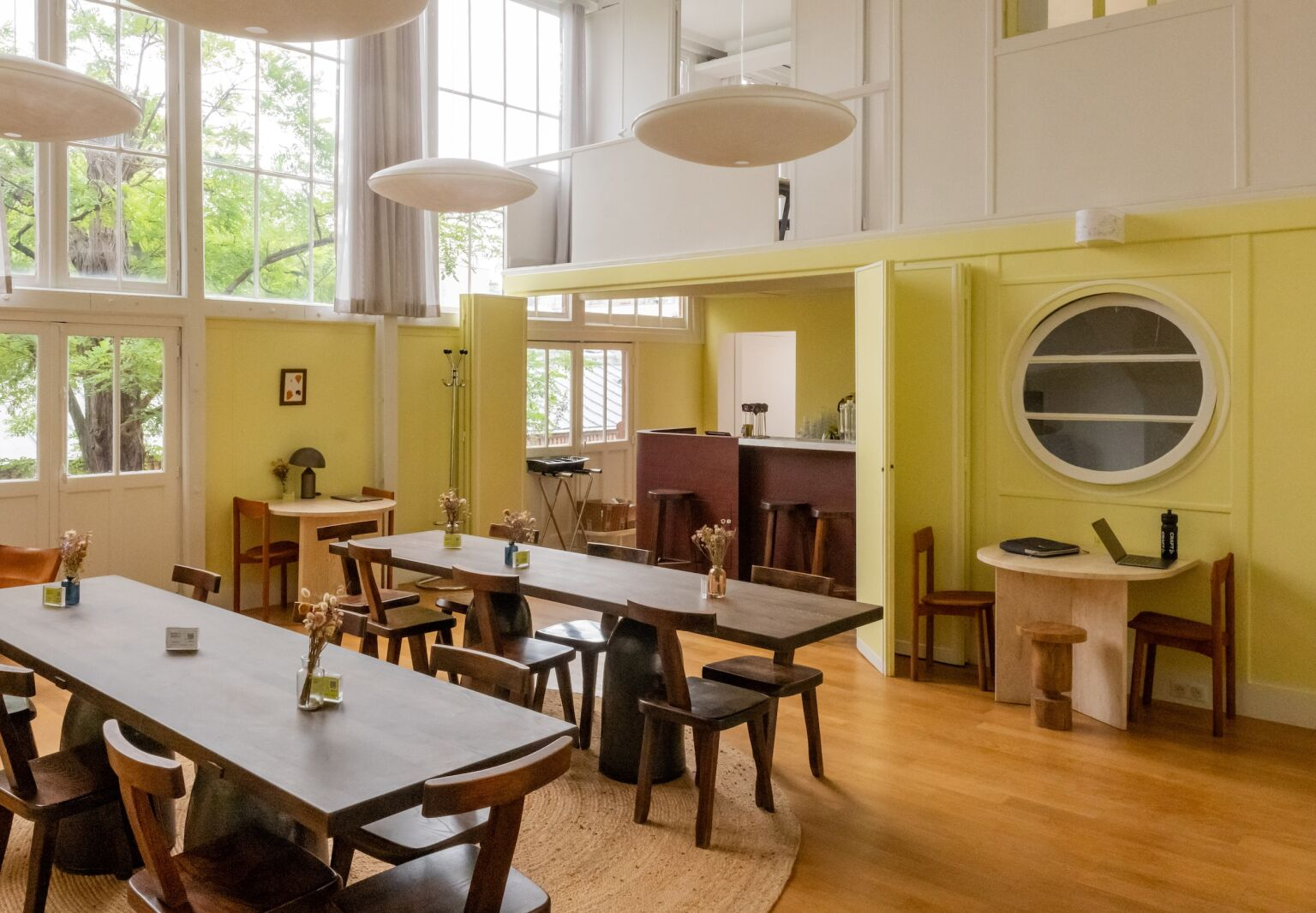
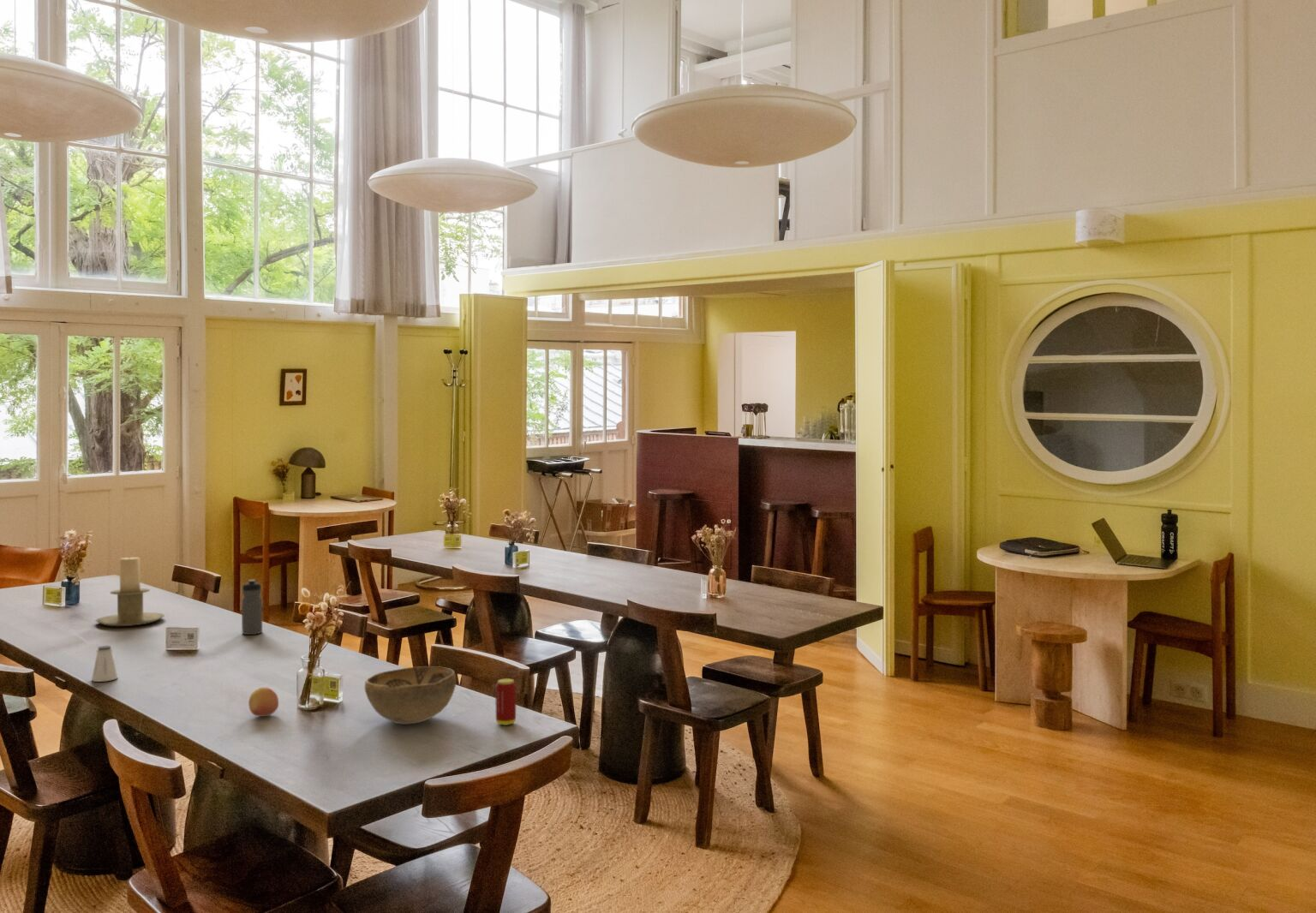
+ saltshaker [91,645,119,683]
+ decorative bowl [364,665,458,725]
+ beverage can [494,677,517,726]
+ water bottle [241,579,263,636]
+ candle holder [95,557,165,627]
+ fruit [248,687,279,718]
